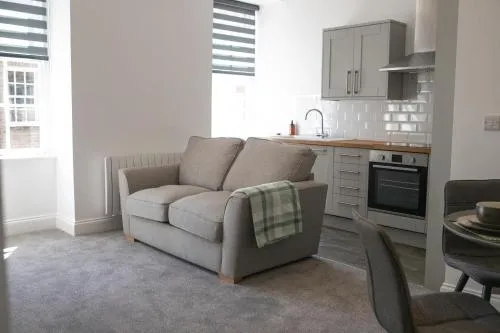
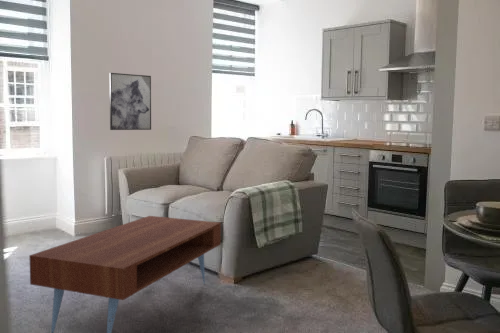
+ wall art [108,72,152,131]
+ coffee table [28,215,222,333]
